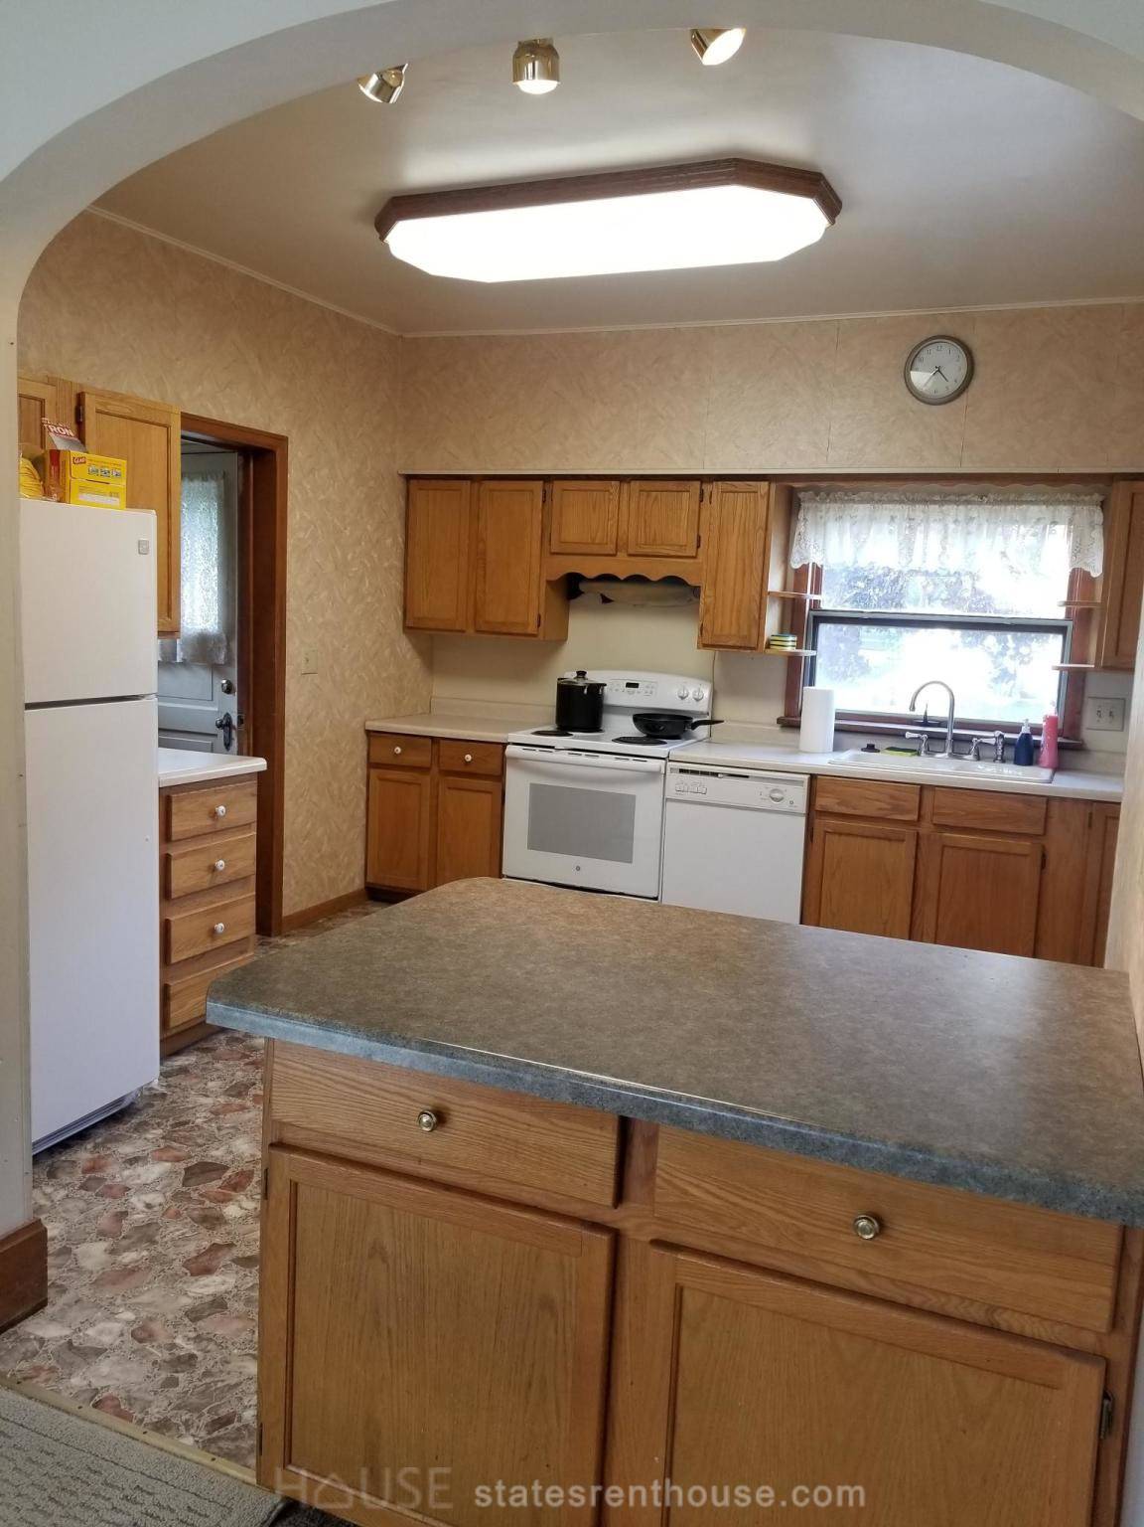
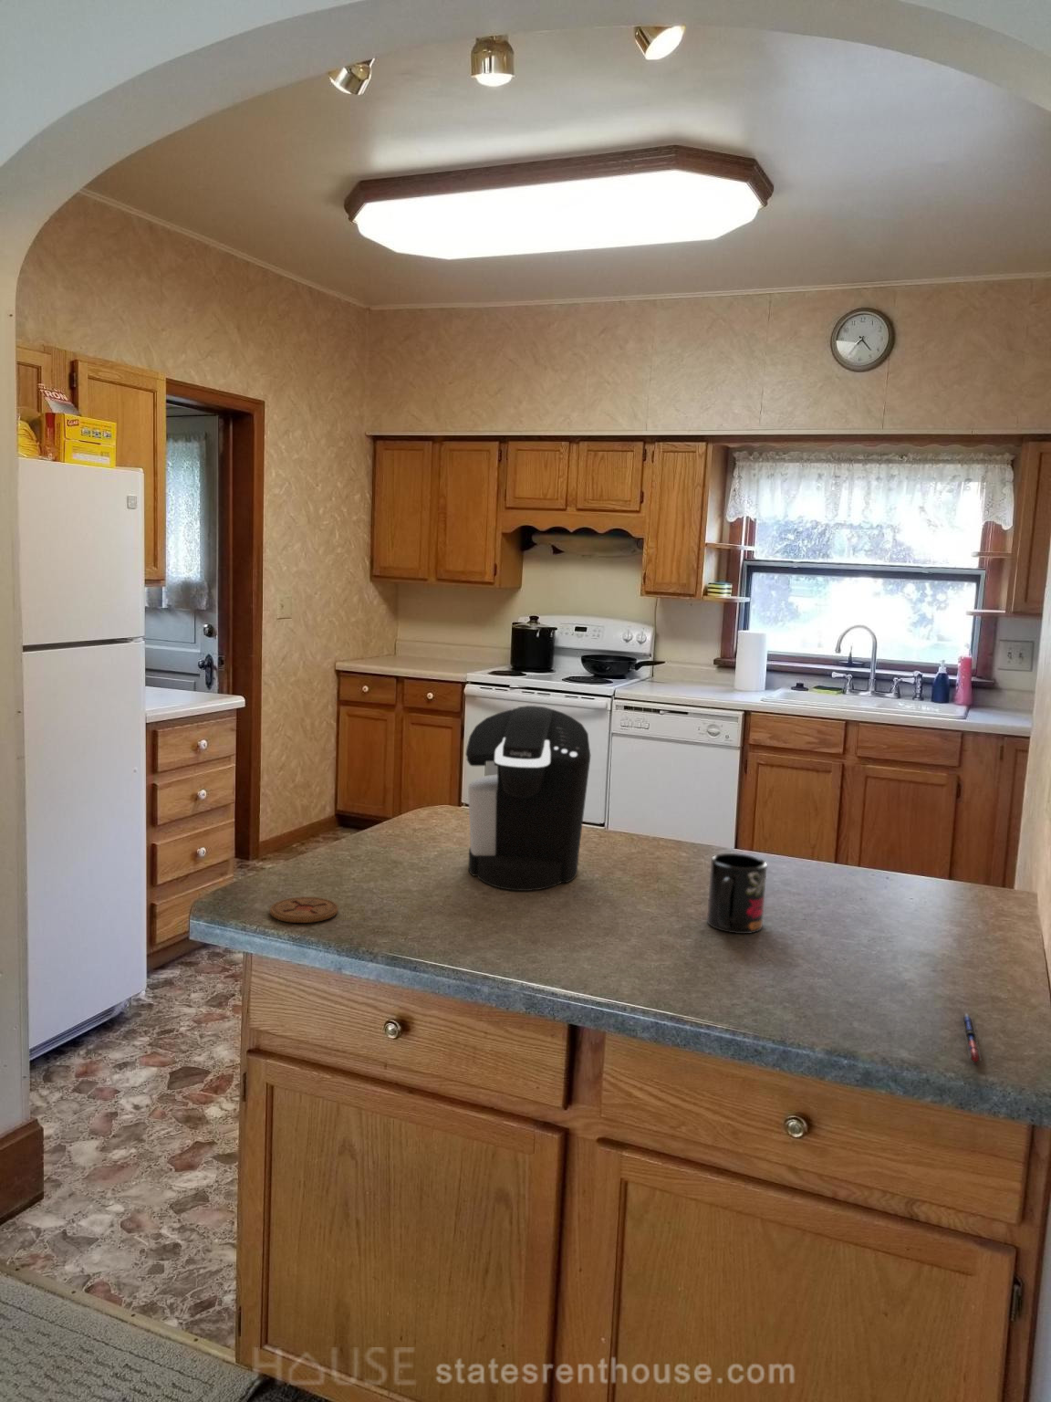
+ coffee maker [465,704,591,892]
+ mug [707,852,768,935]
+ coaster [269,896,339,924]
+ pen [960,1012,981,1062]
